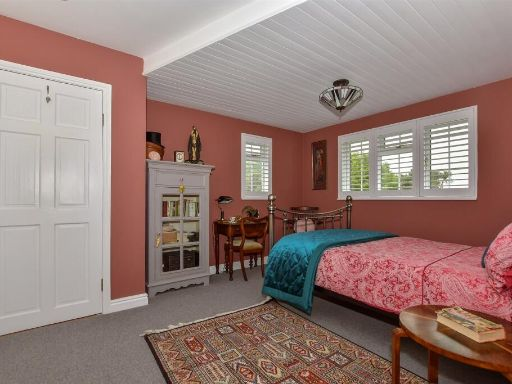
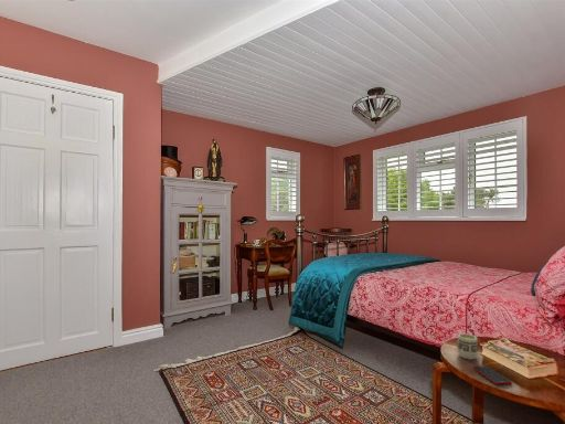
+ cell phone [472,364,513,385]
+ cup [456,332,480,360]
